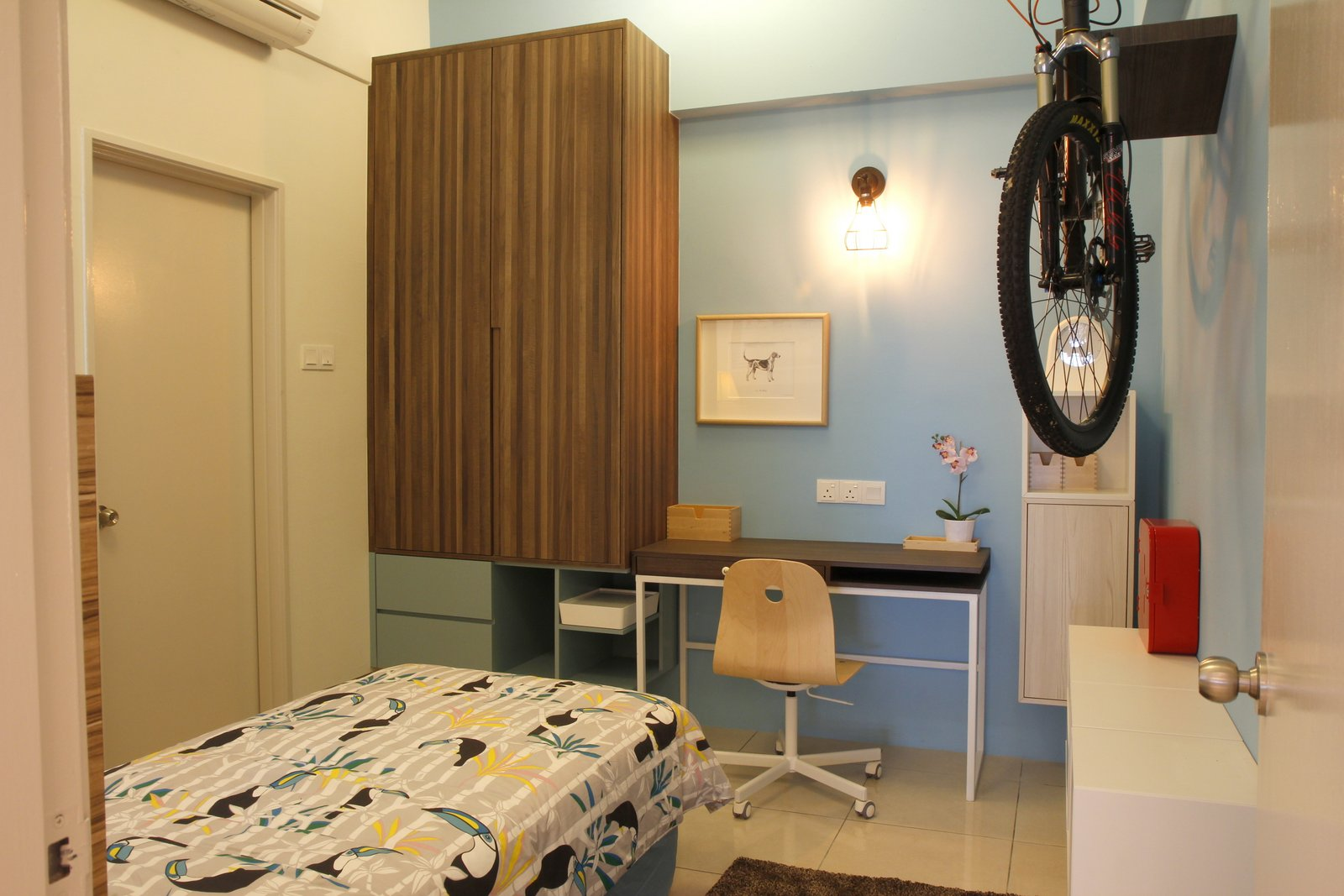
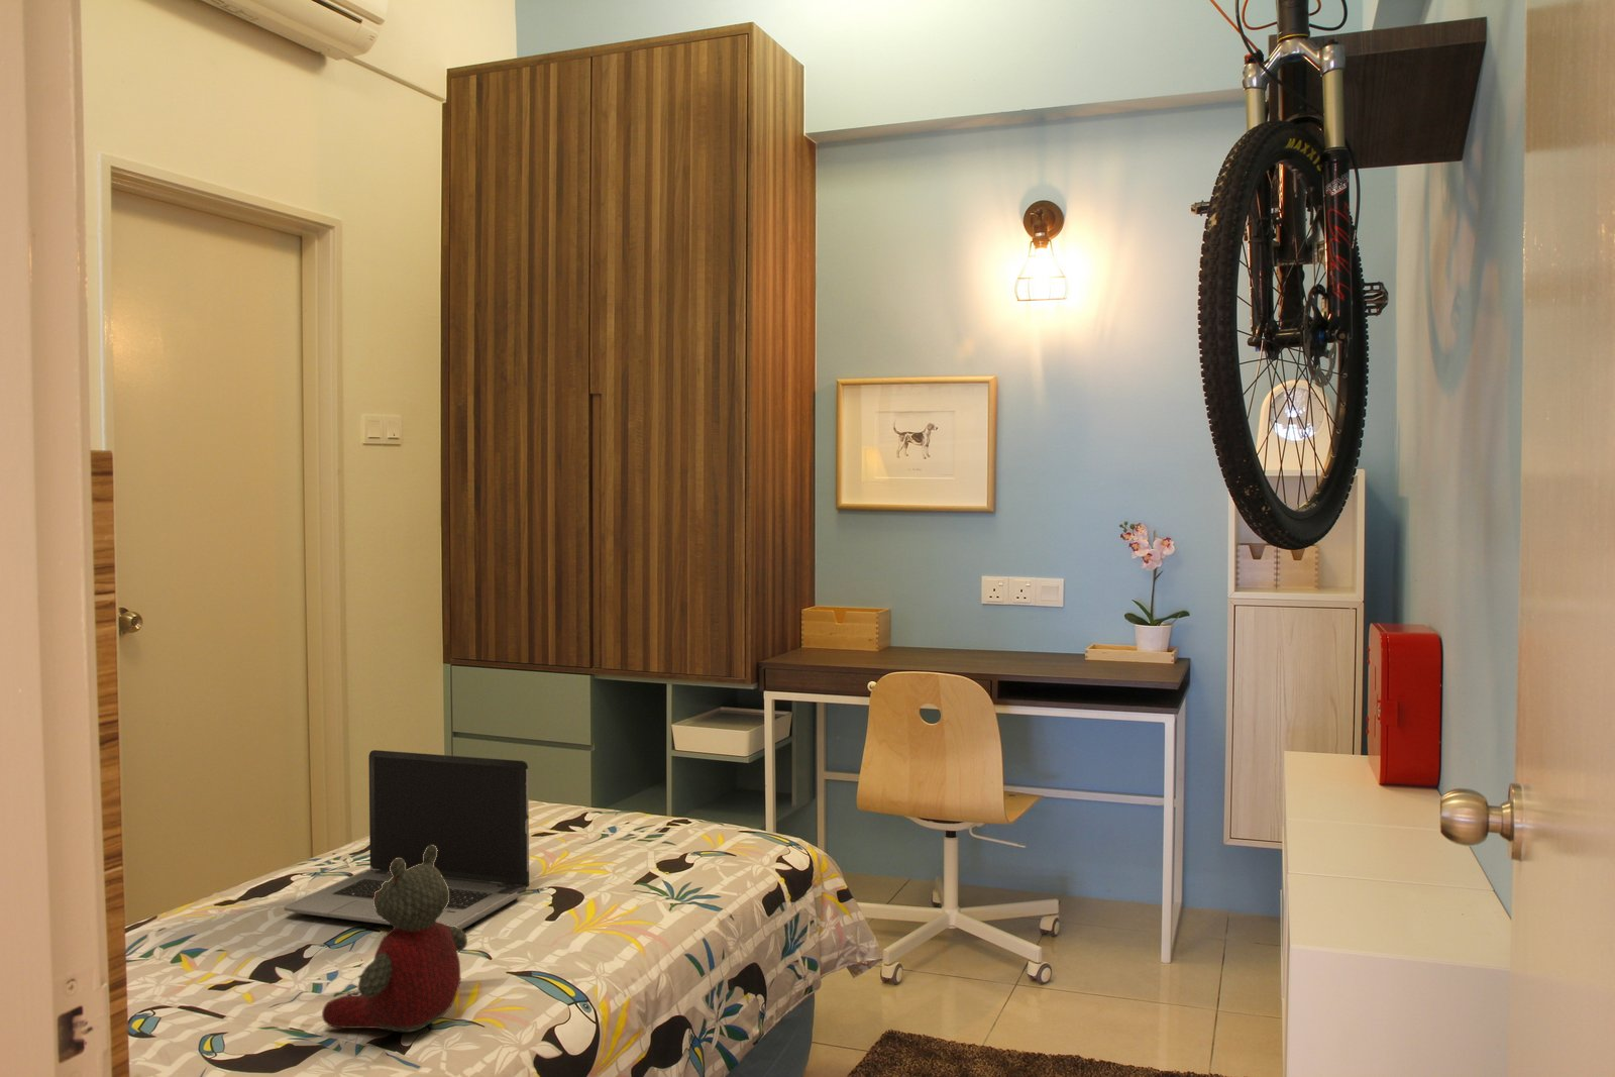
+ stuffed bear [321,845,469,1034]
+ laptop computer [284,749,530,930]
